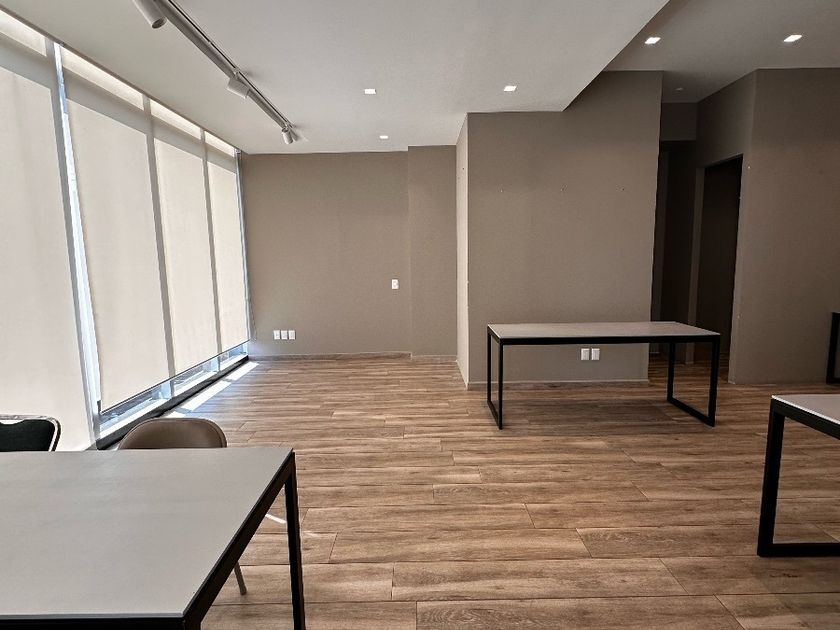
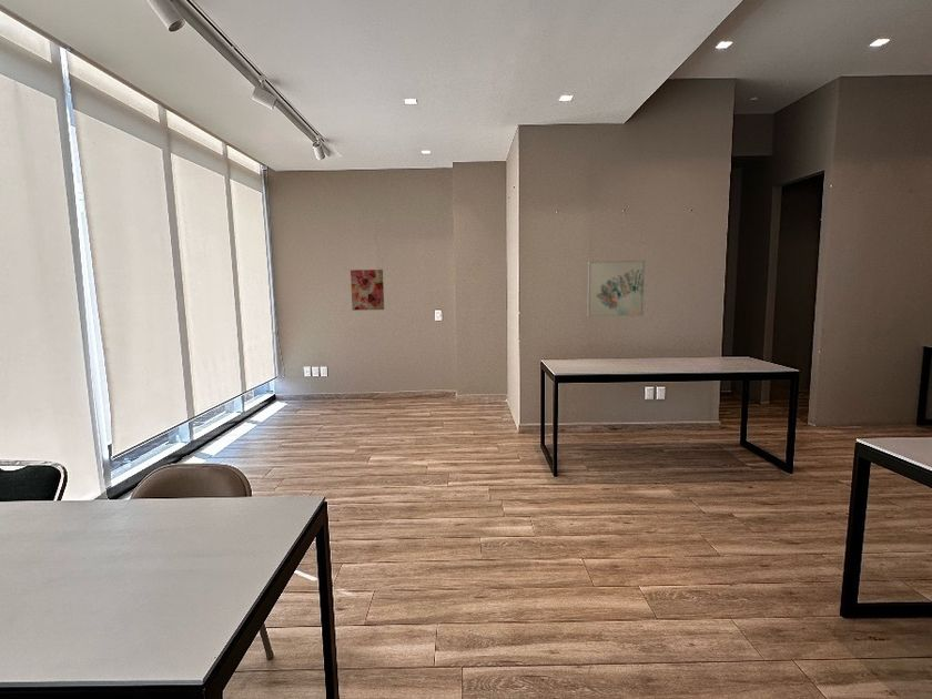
+ wall art [350,269,385,312]
+ wall art [586,260,646,317]
